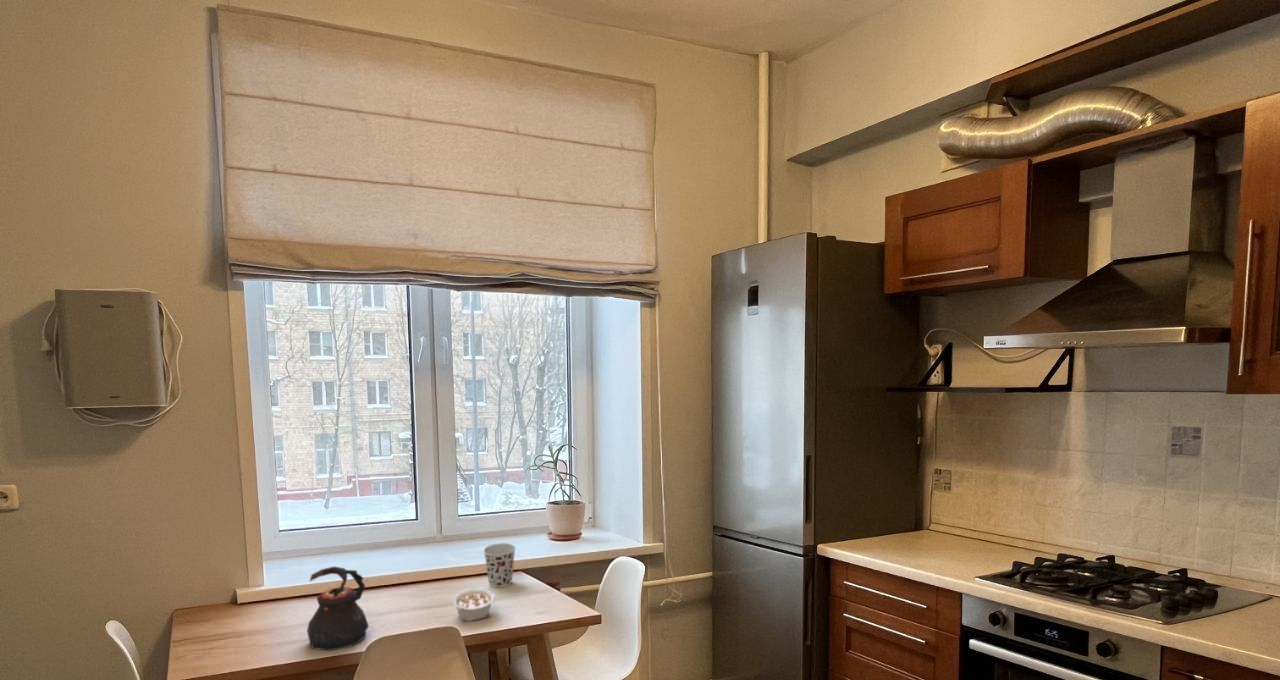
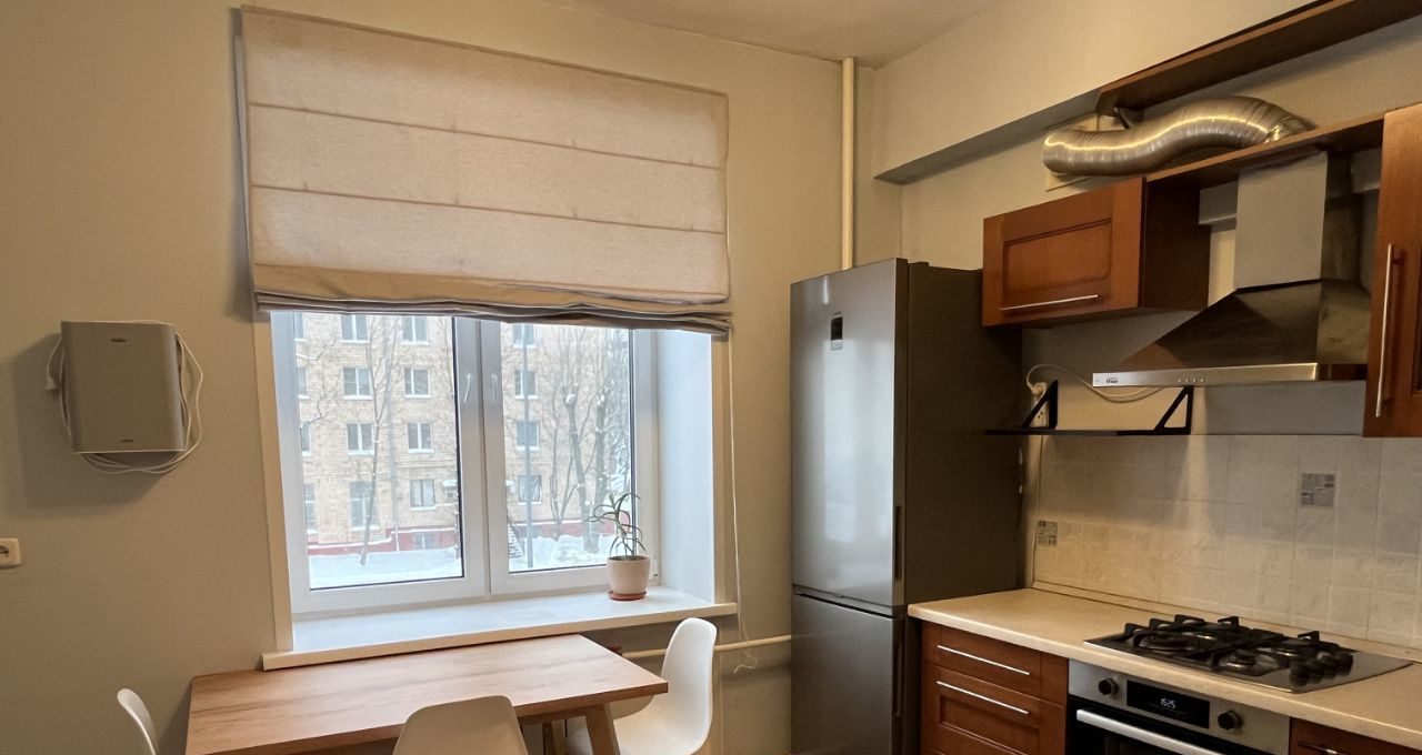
- teapot [306,565,370,652]
- cup [483,542,516,588]
- legume [451,587,496,622]
